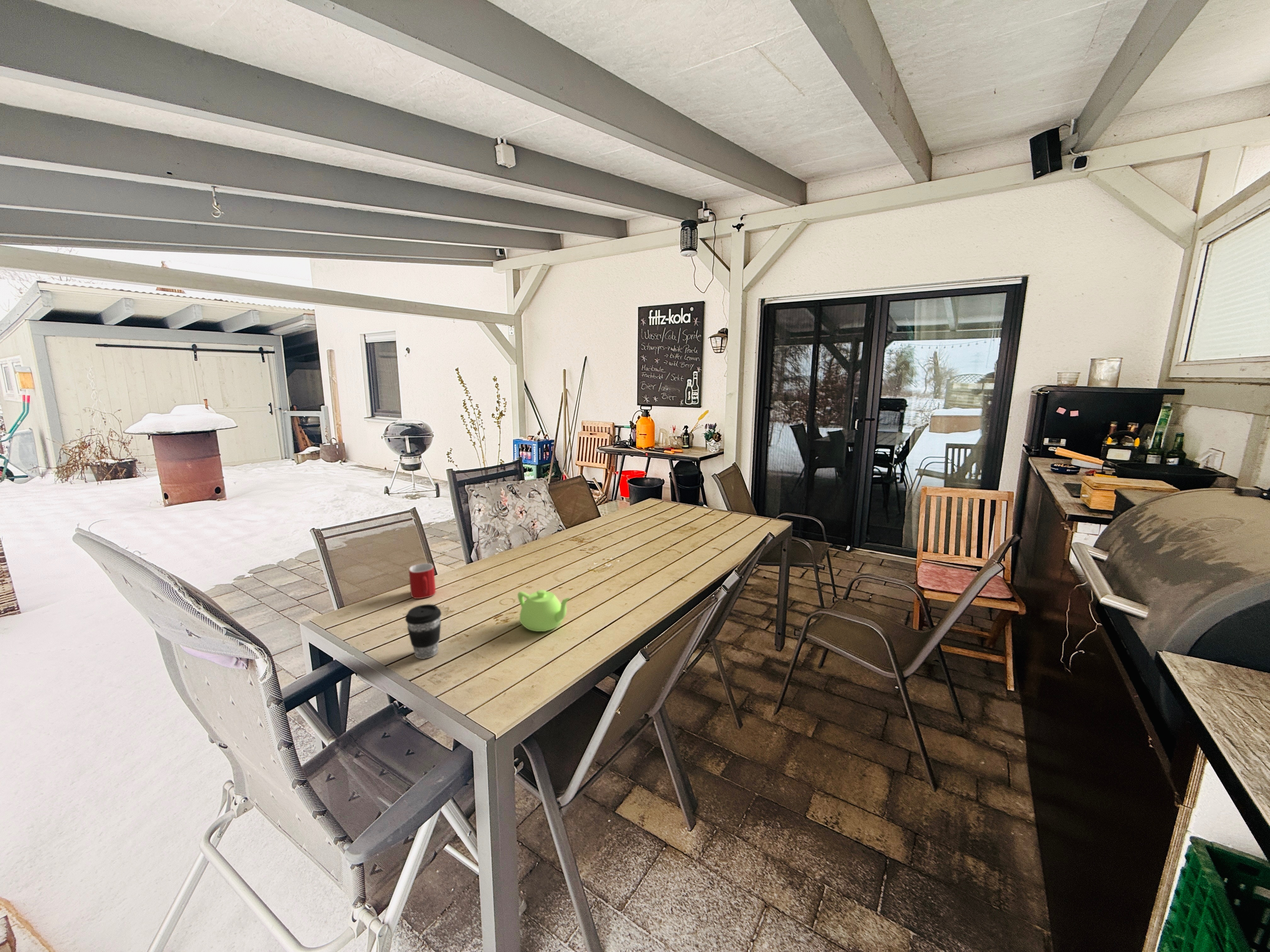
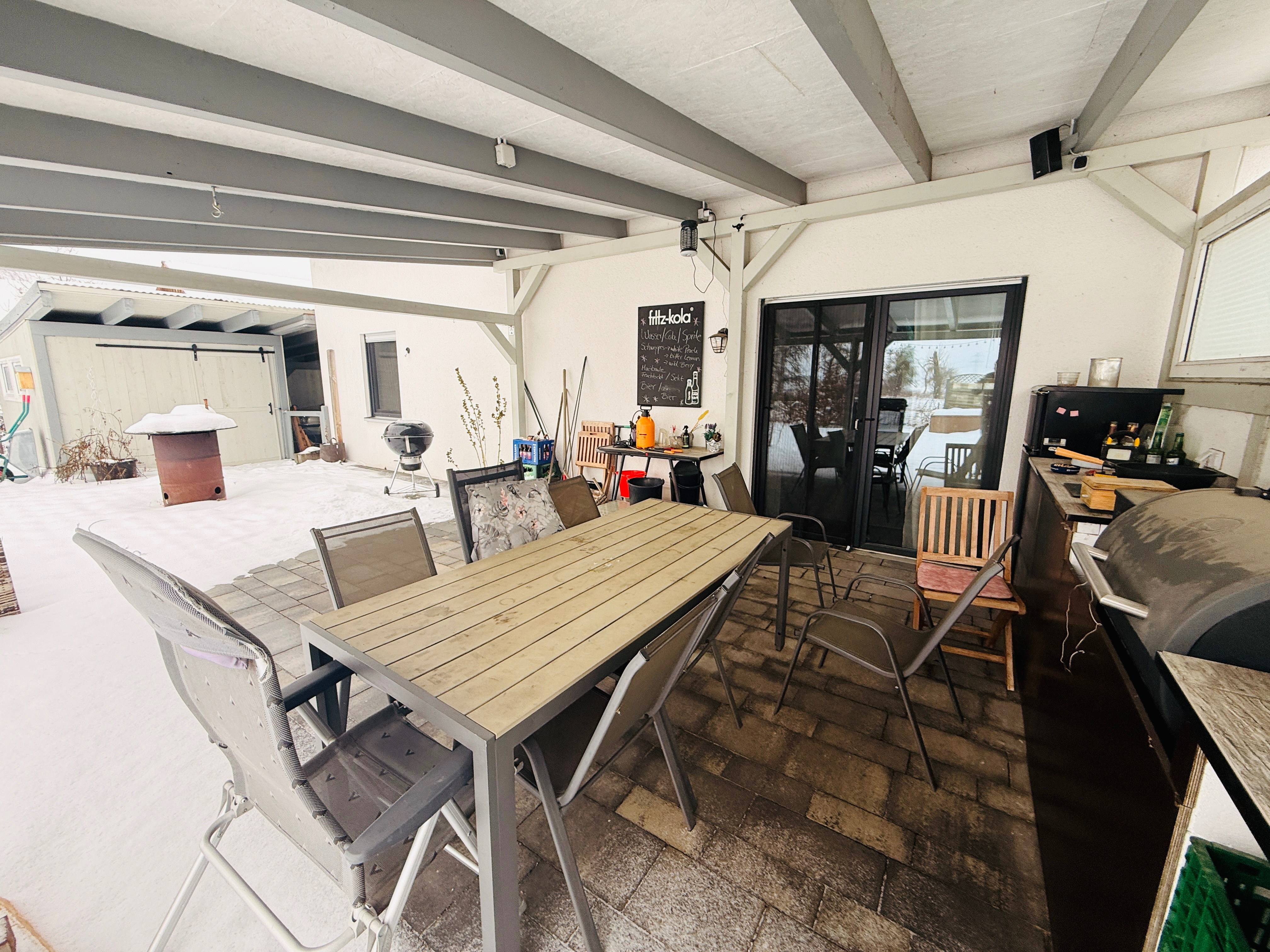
- coffee cup [405,604,442,659]
- teapot [517,589,571,632]
- mug [409,563,436,599]
